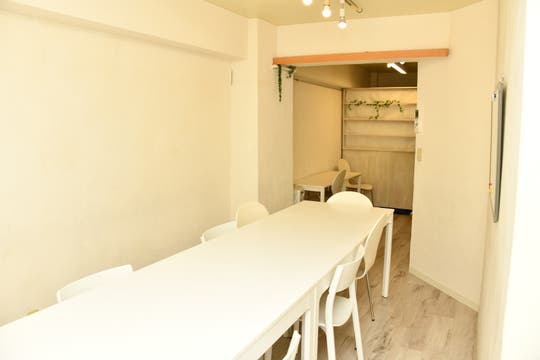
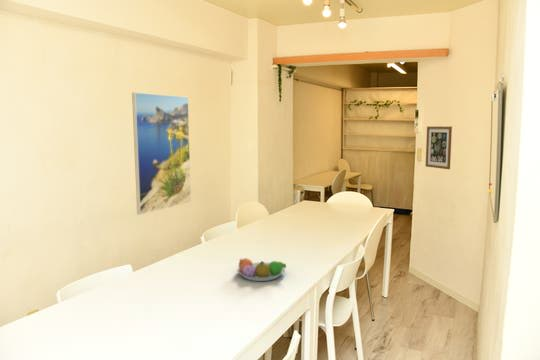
+ fruit bowl [236,257,287,282]
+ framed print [131,92,192,216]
+ wall art [425,125,453,170]
